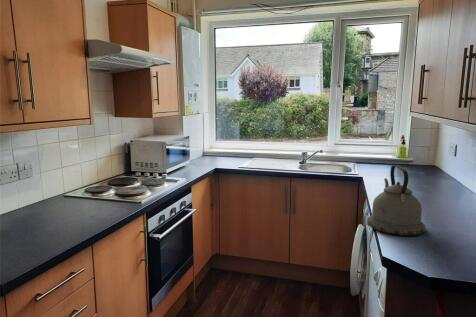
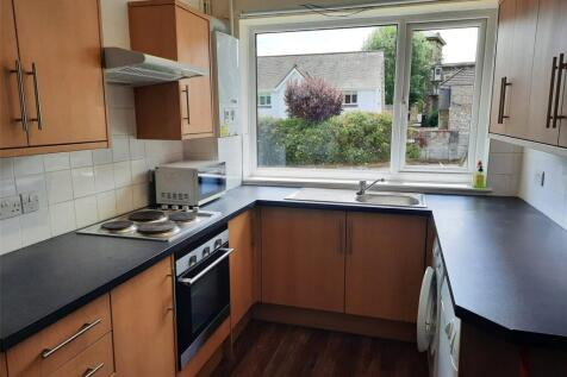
- kettle [366,164,426,237]
